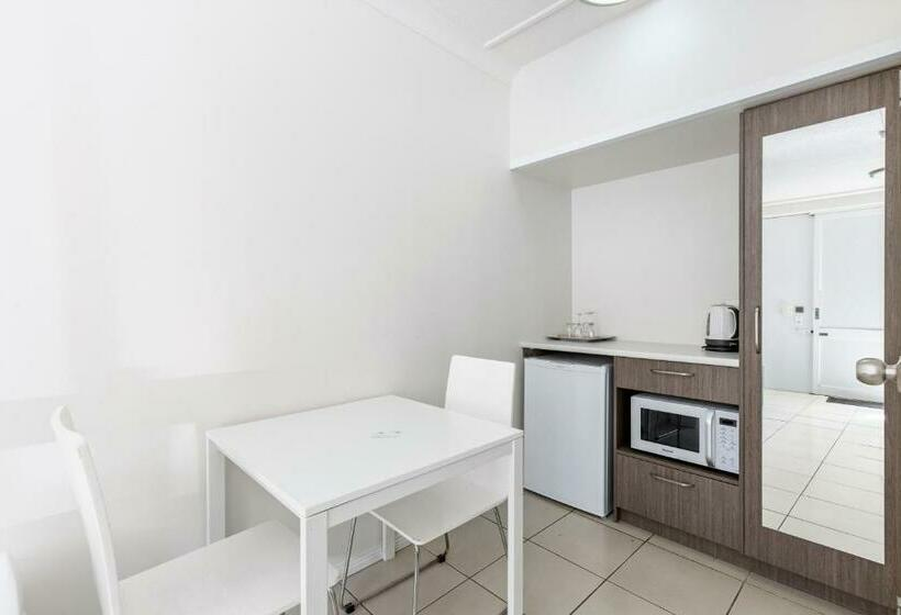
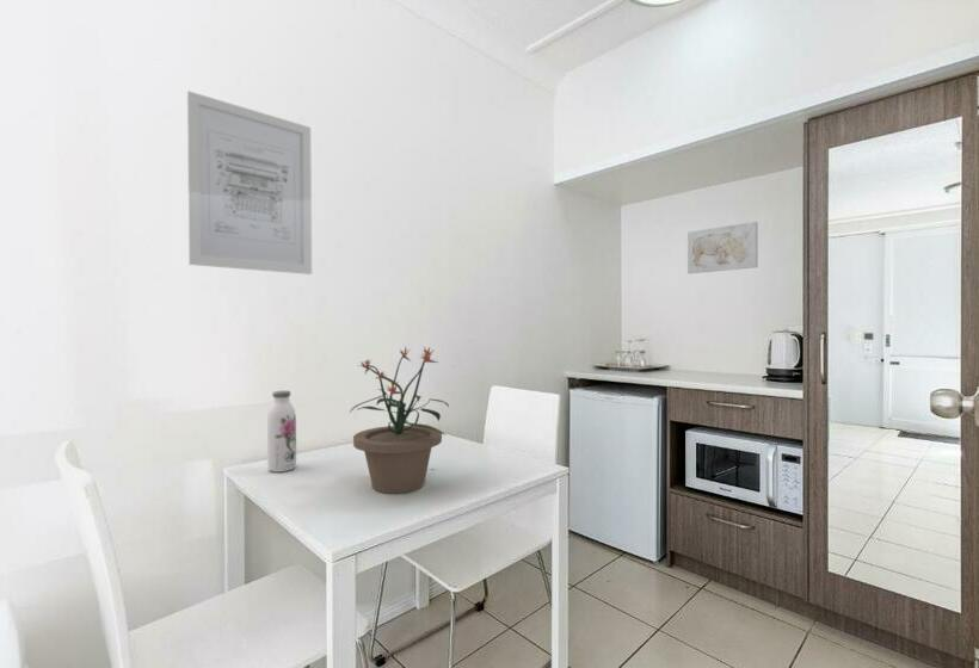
+ wall art [686,221,759,274]
+ water bottle [266,390,297,474]
+ wall art [186,89,313,276]
+ potted plant [349,346,450,494]
